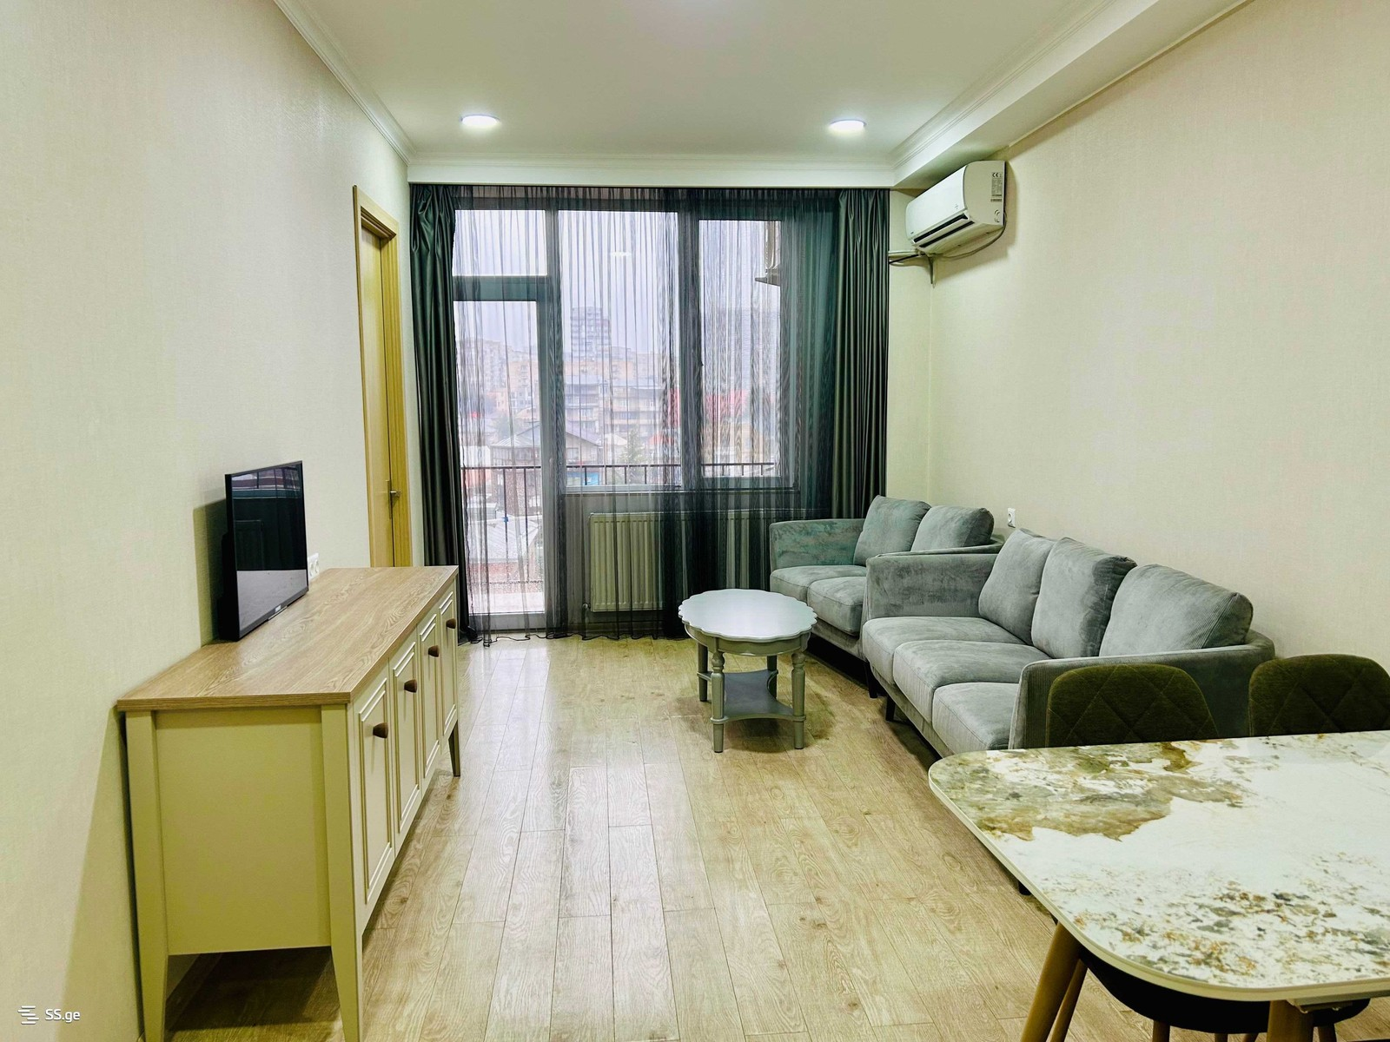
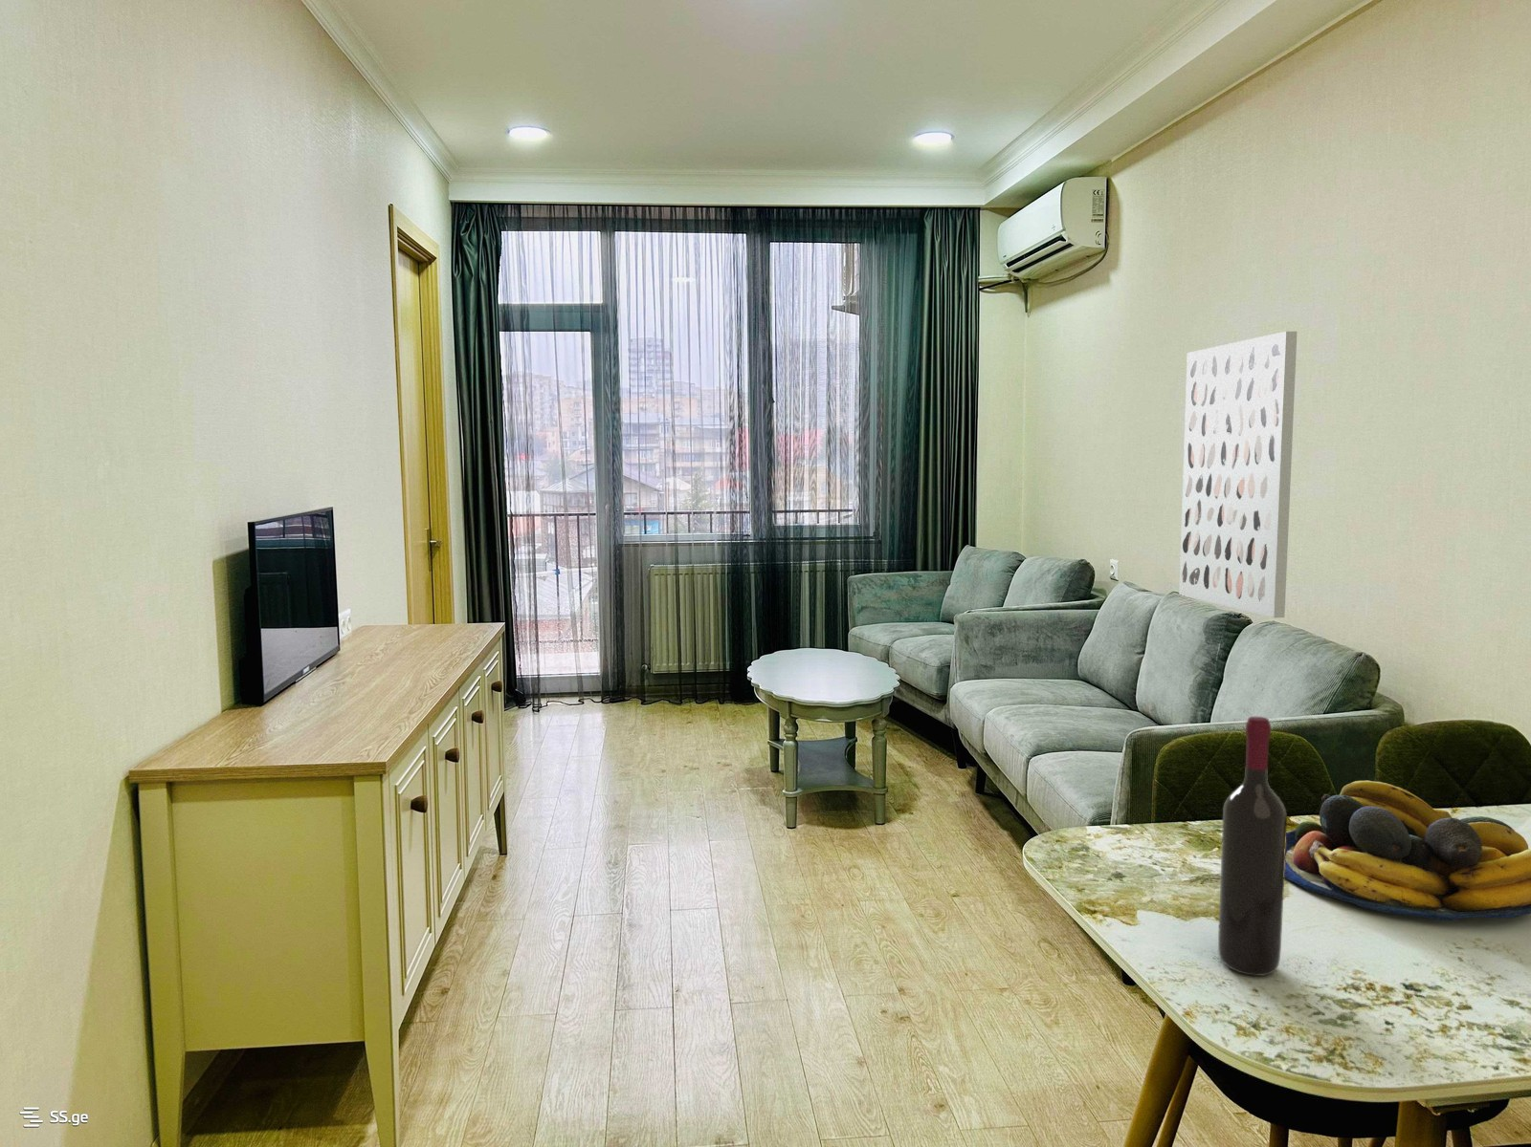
+ wine bottle [1218,716,1287,977]
+ fruit bowl [1284,780,1531,922]
+ wall art [1179,330,1297,618]
